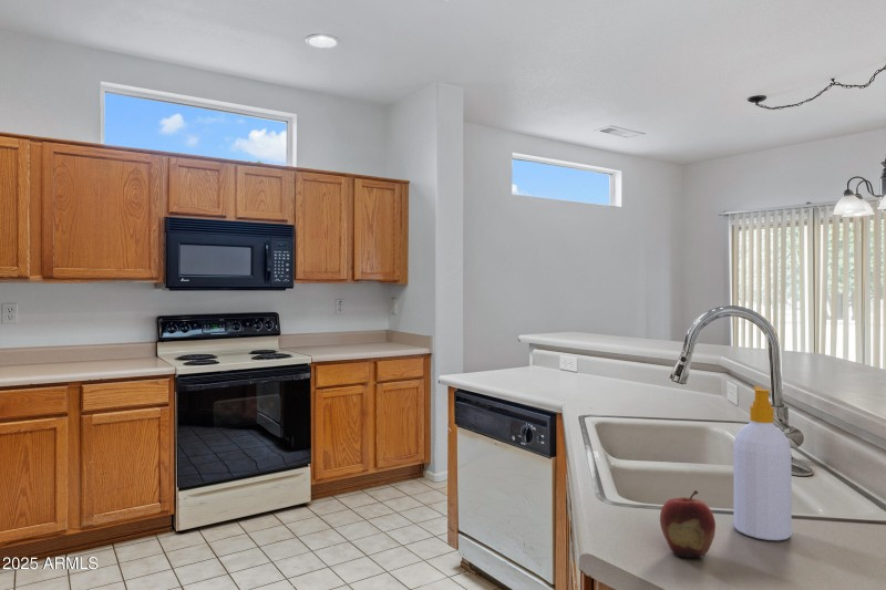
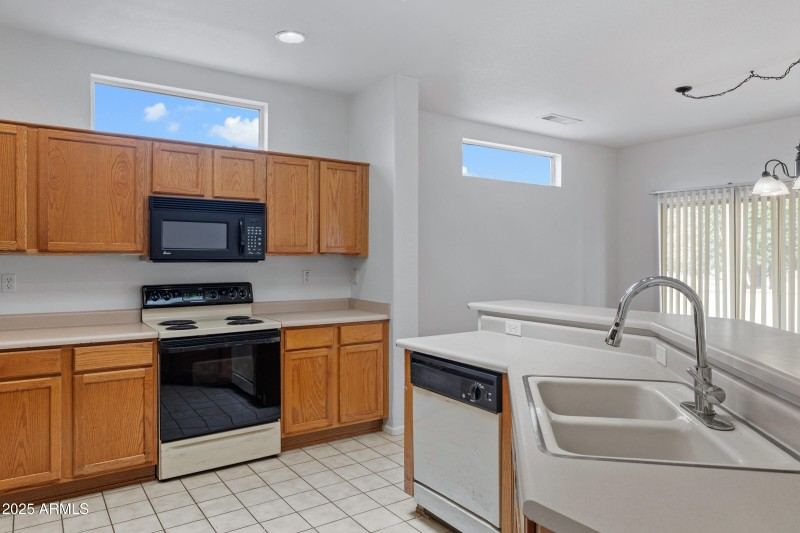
- fruit [659,489,717,559]
- soap bottle [732,385,793,541]
